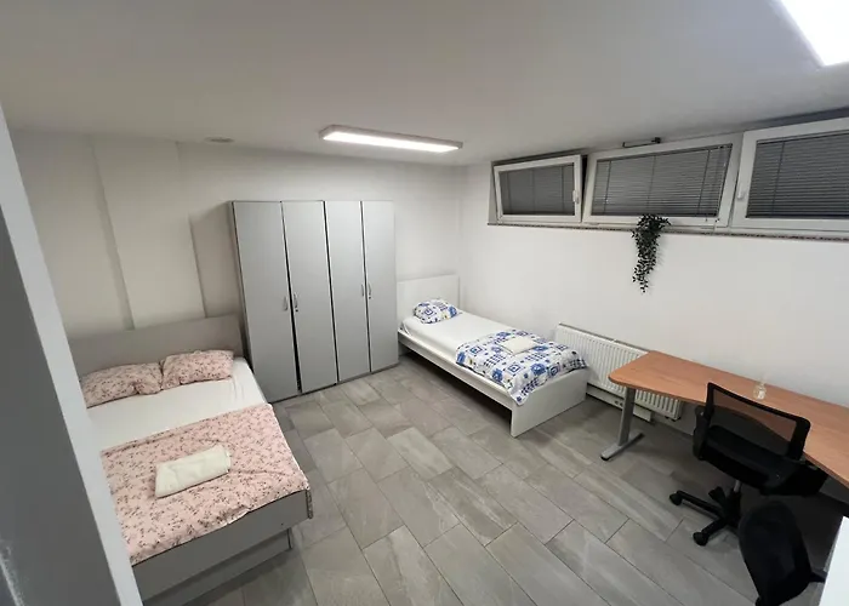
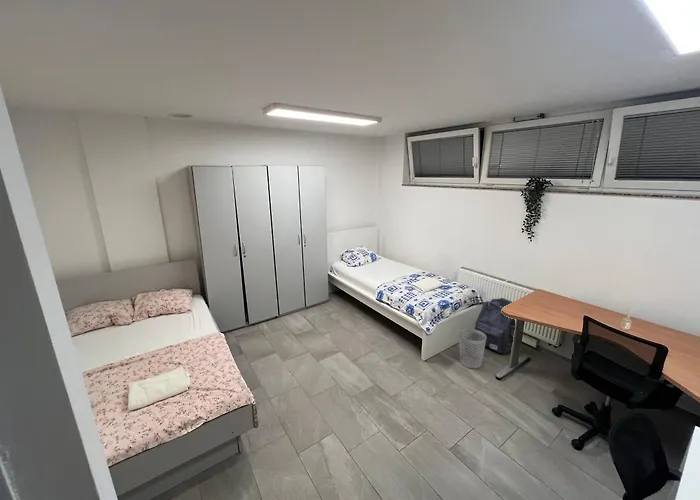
+ backpack [472,297,515,355]
+ wastebasket [458,328,486,369]
